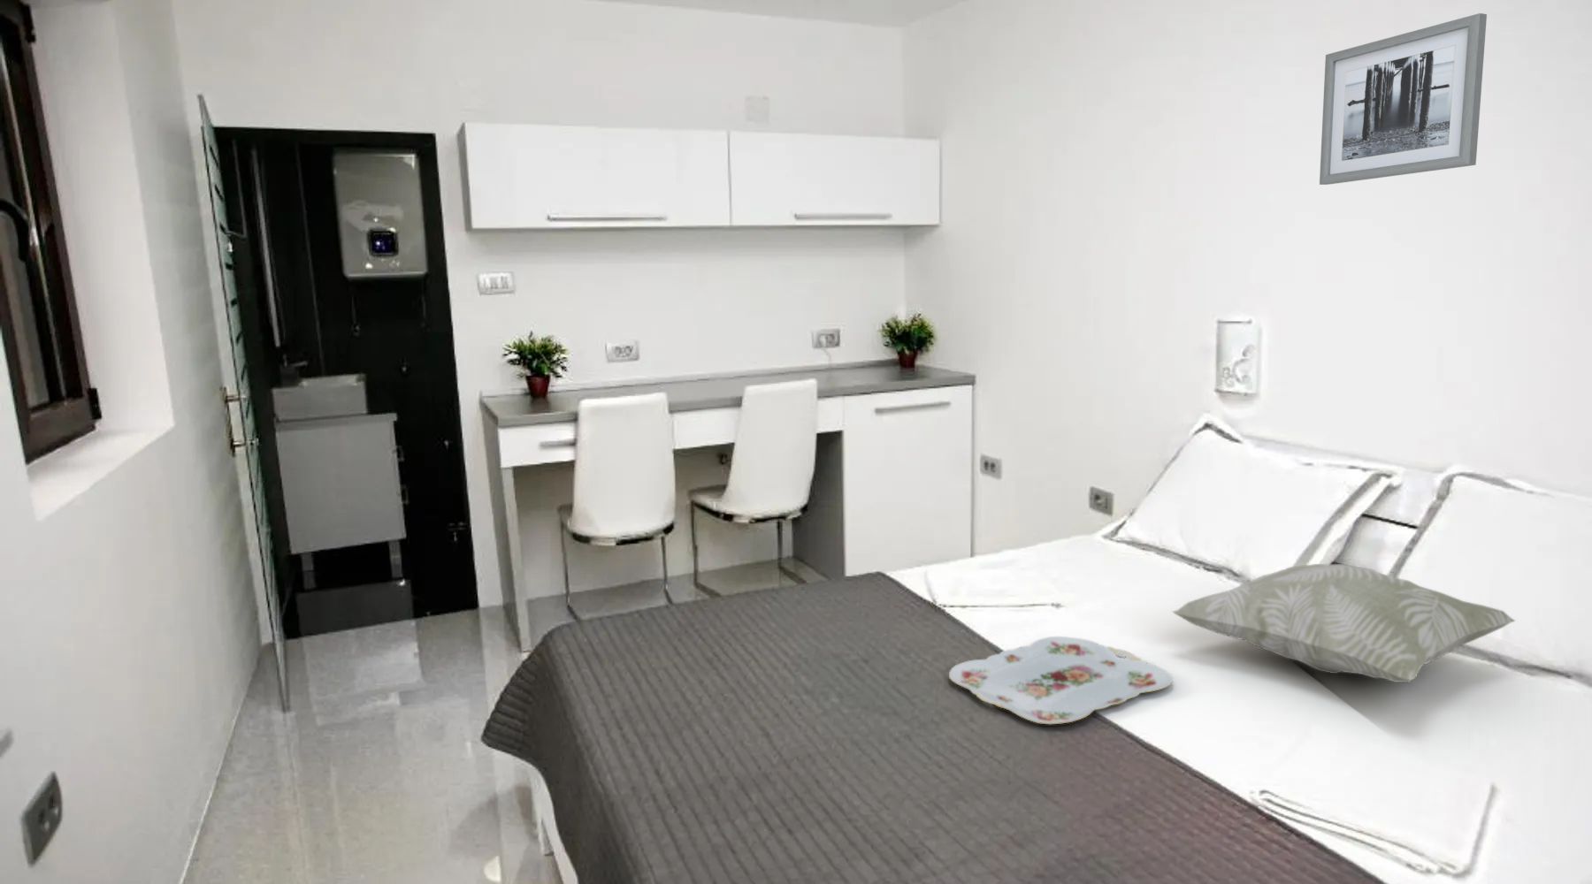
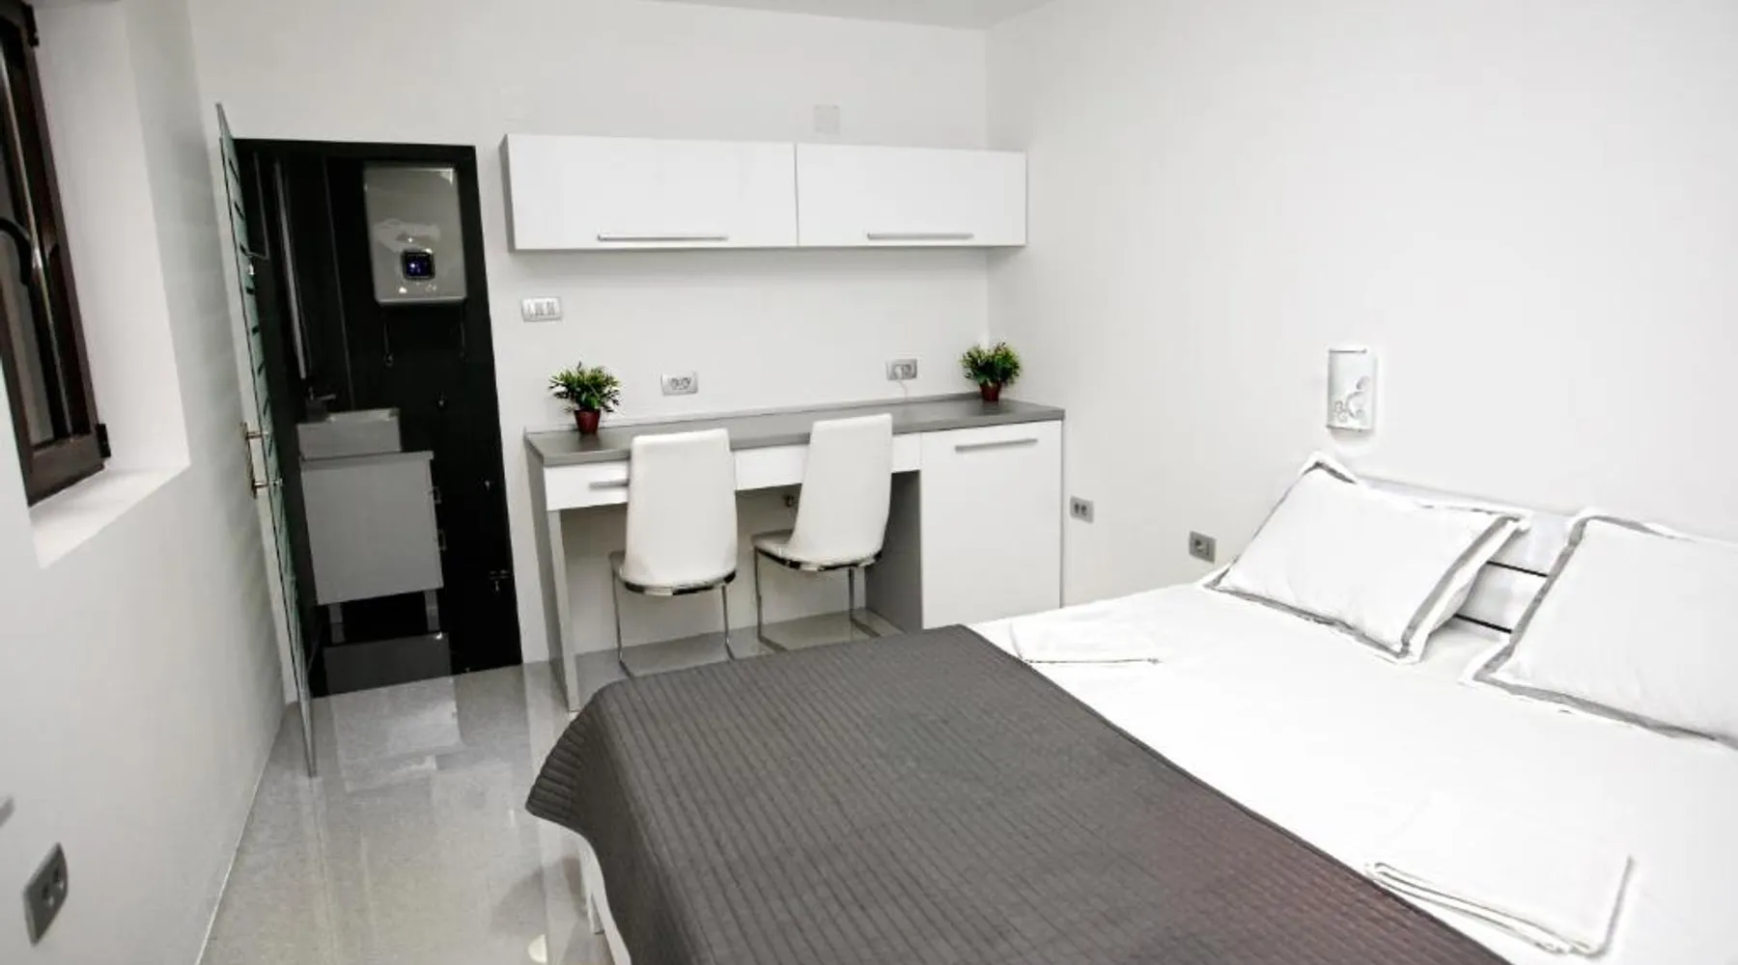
- decorative pillow [1171,563,1516,684]
- wall art [1319,12,1487,186]
- serving tray [948,636,1175,725]
